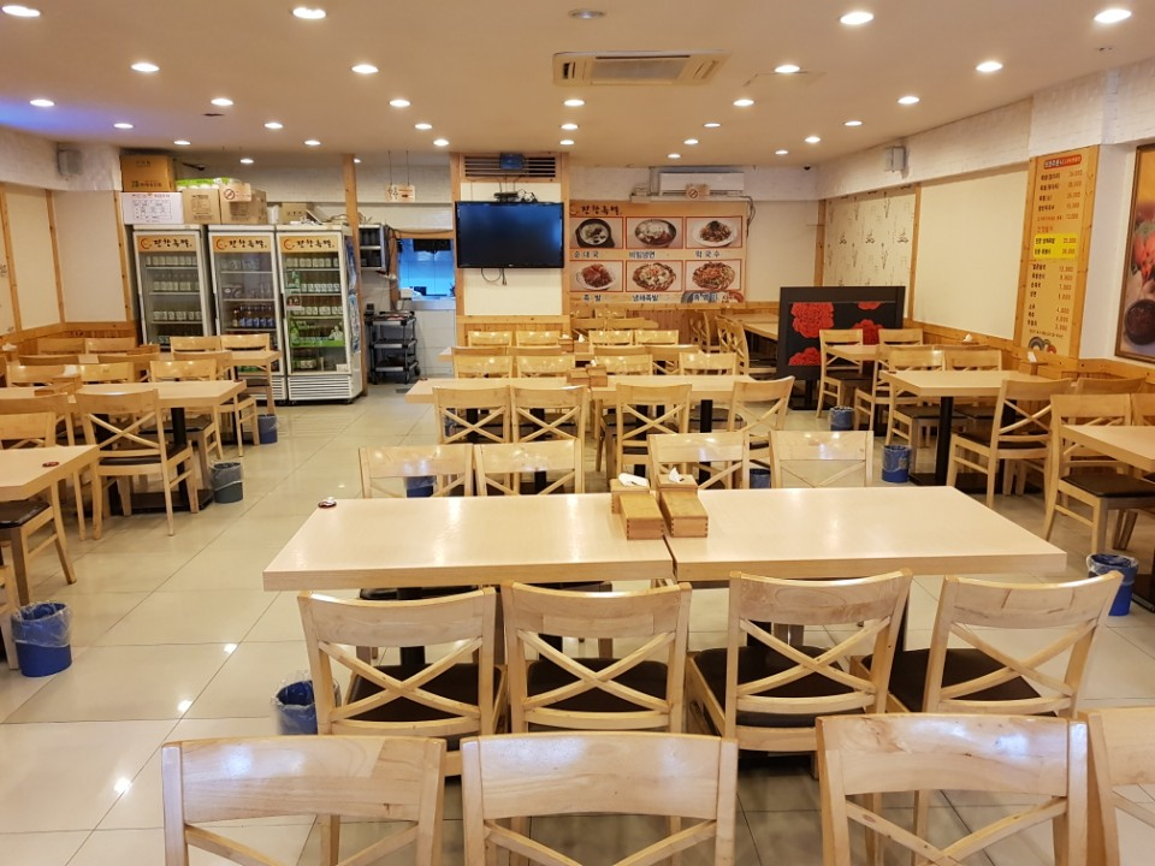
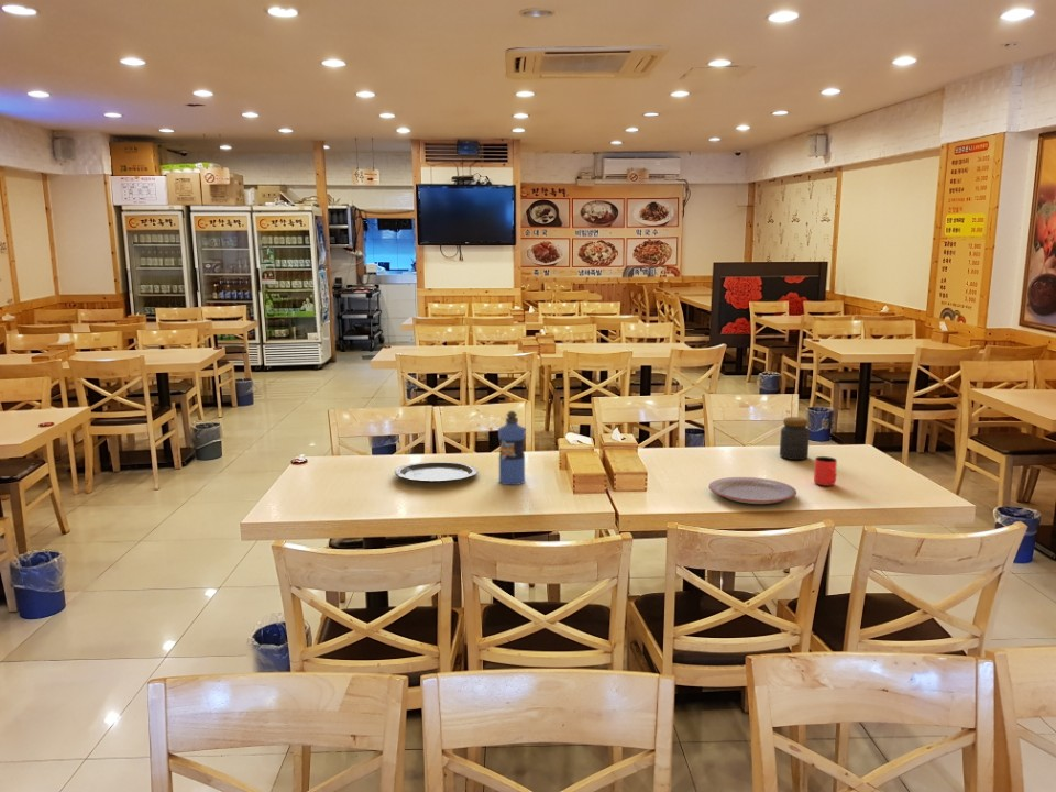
+ cup [813,455,838,487]
+ jar [779,416,811,461]
+ plate [394,461,480,484]
+ plate [707,476,798,505]
+ water bottle [497,410,527,486]
